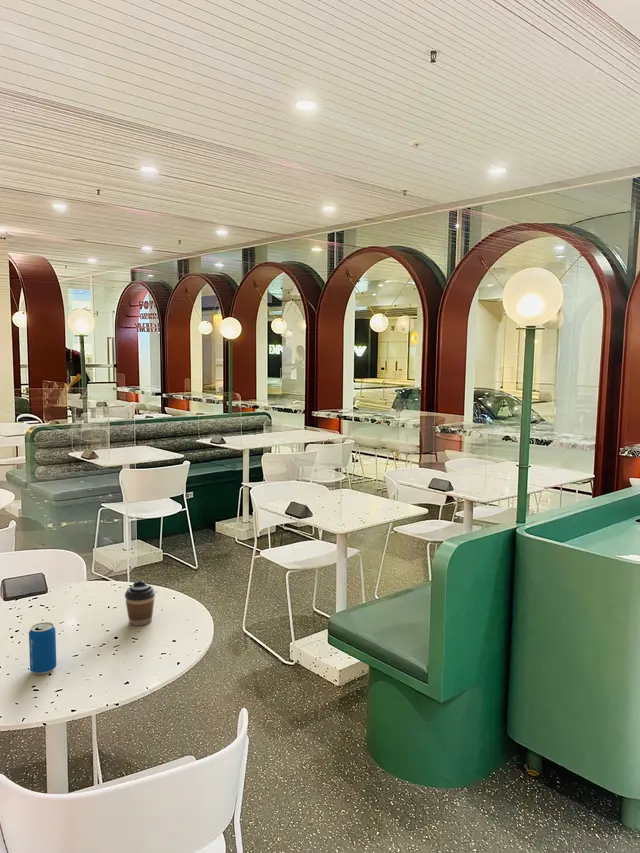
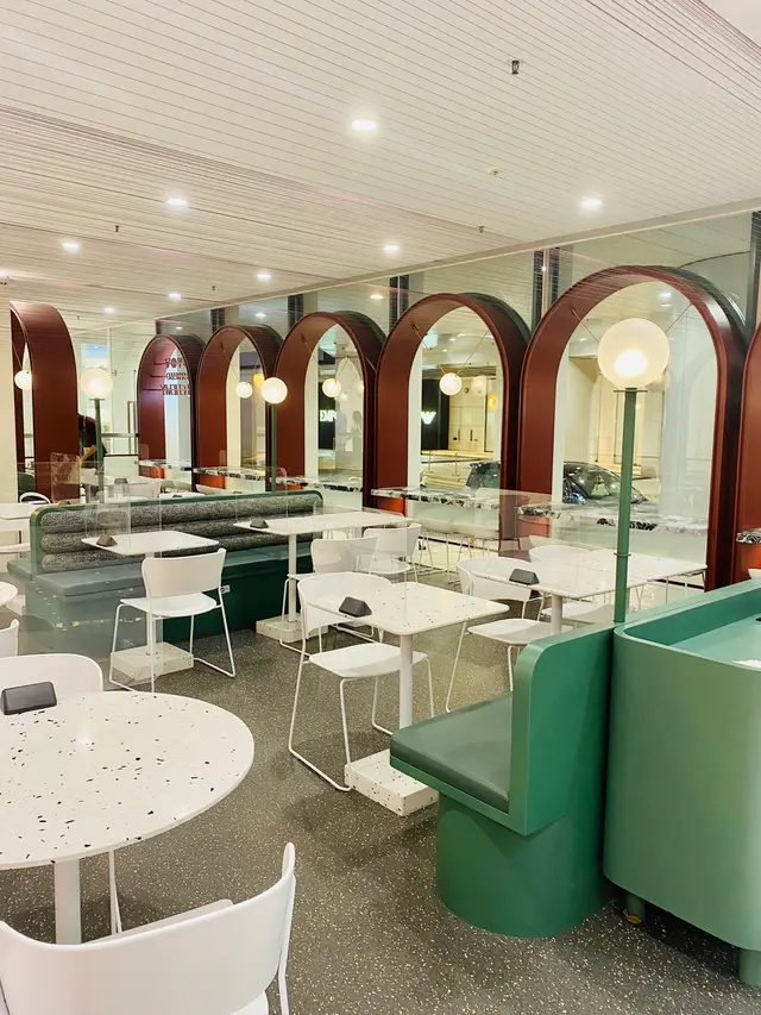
- coffee cup [124,580,156,627]
- beverage can [28,621,57,675]
